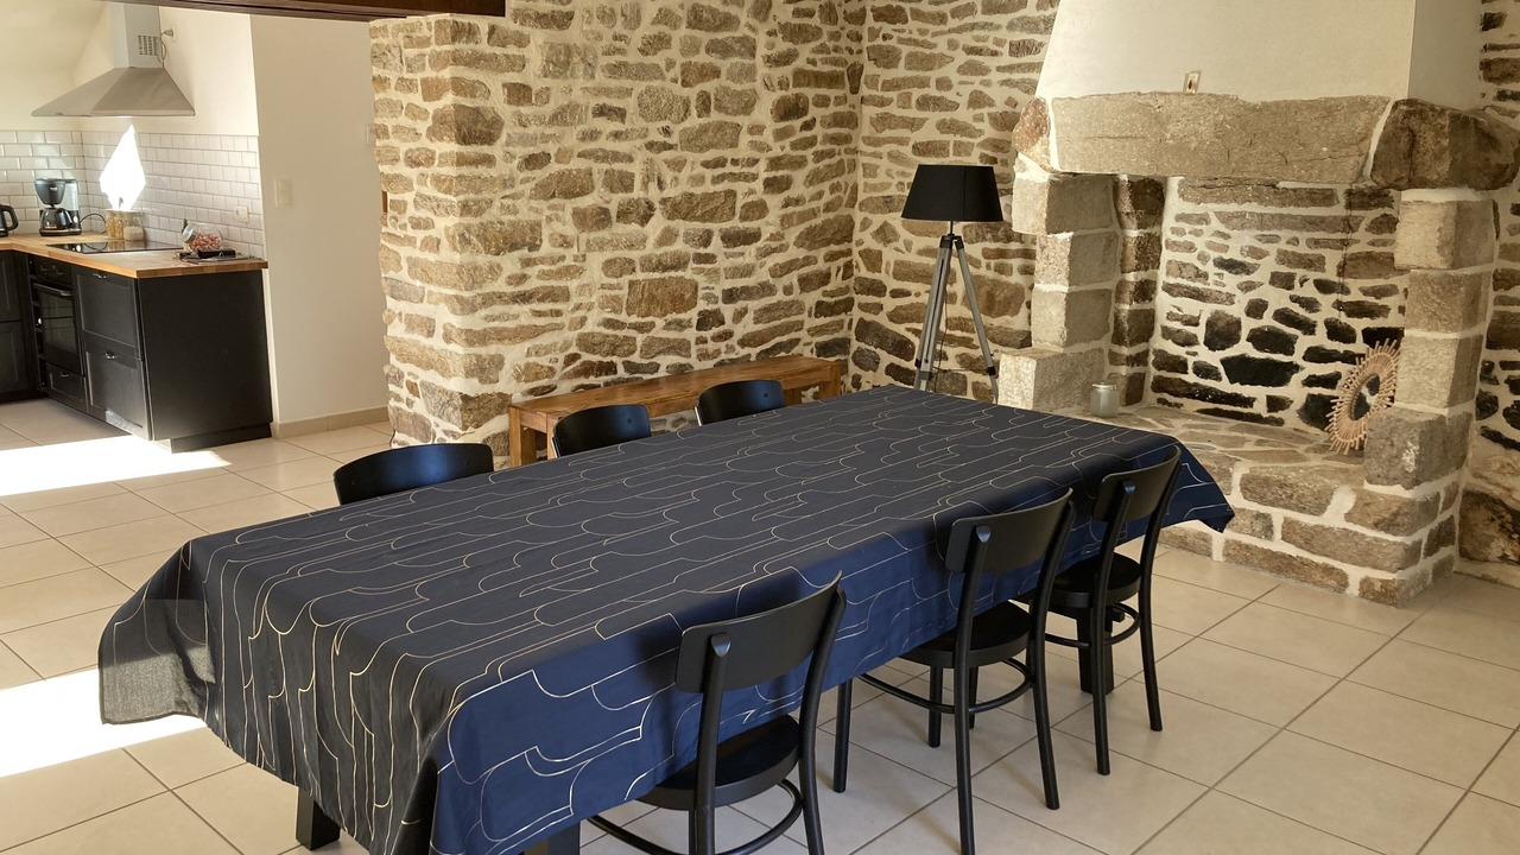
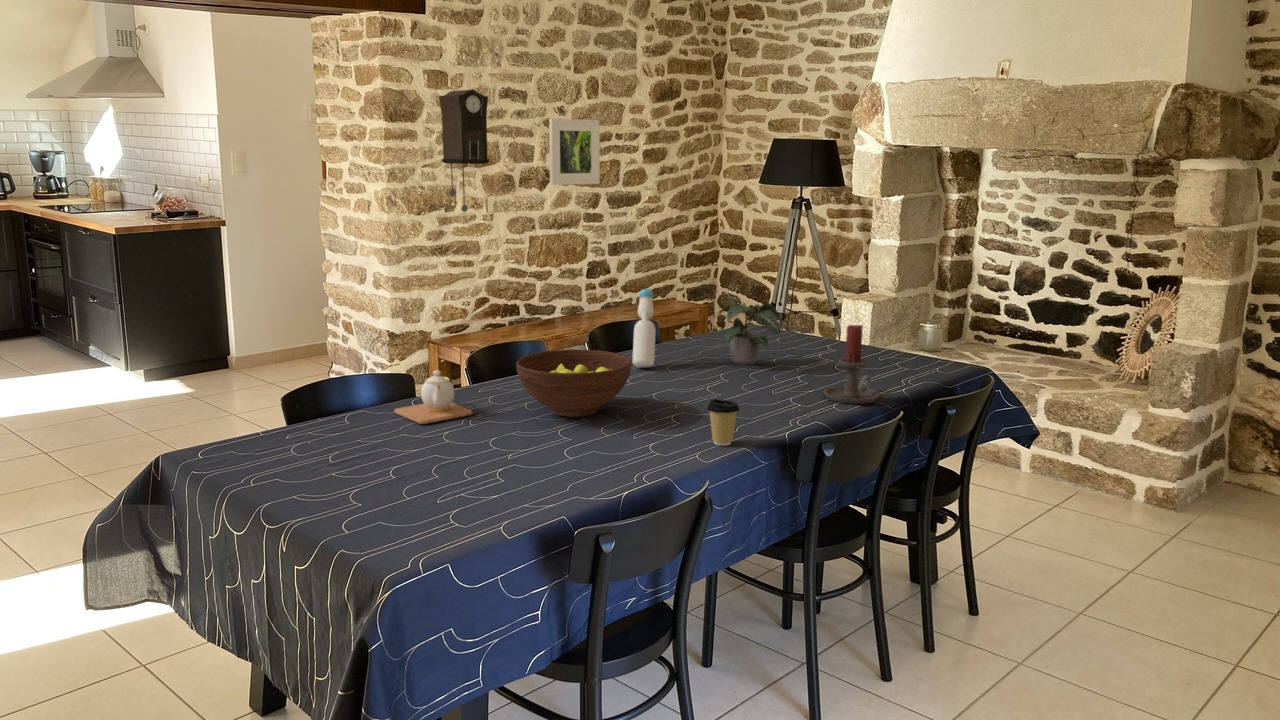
+ candle holder [823,324,880,405]
+ pendulum clock [438,89,490,213]
+ fruit bowl [515,349,632,418]
+ coffee cup [706,398,740,447]
+ teapot [393,369,473,425]
+ bottle [632,288,657,369]
+ potted plant [718,301,782,366]
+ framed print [548,118,601,186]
